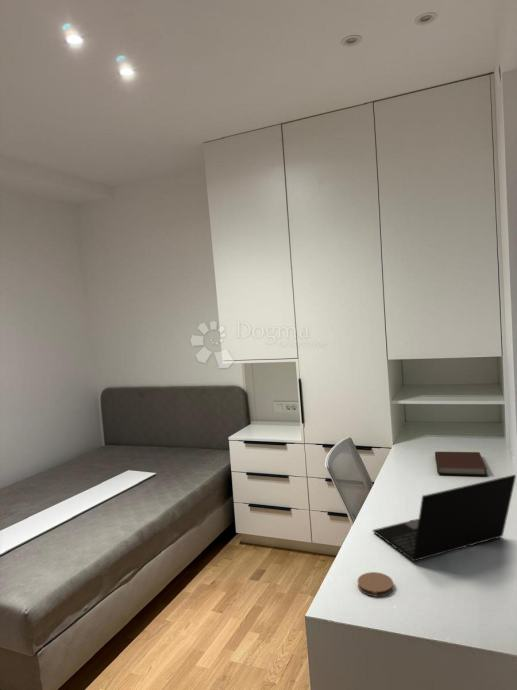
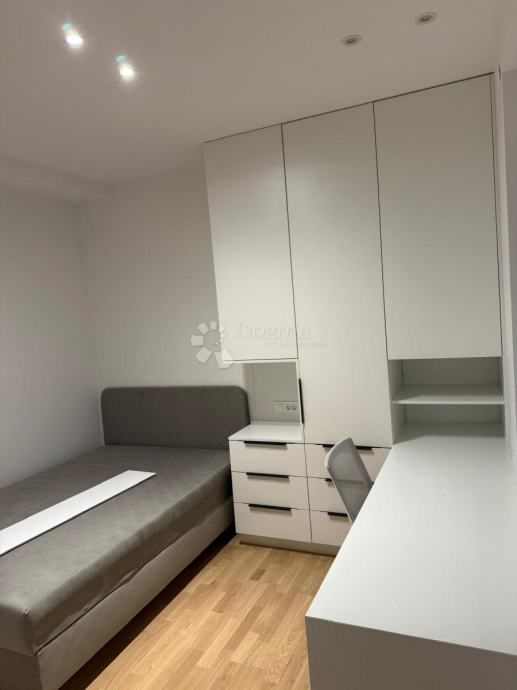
- laptop [372,474,517,563]
- notebook [434,451,488,476]
- coaster [357,571,394,597]
